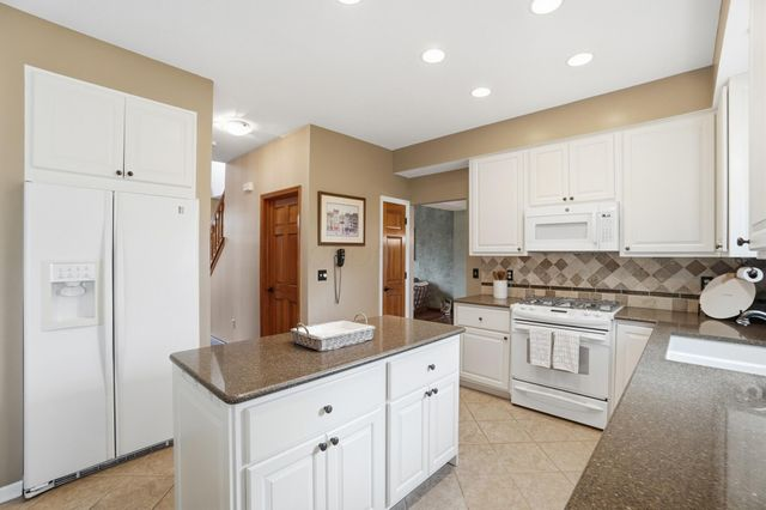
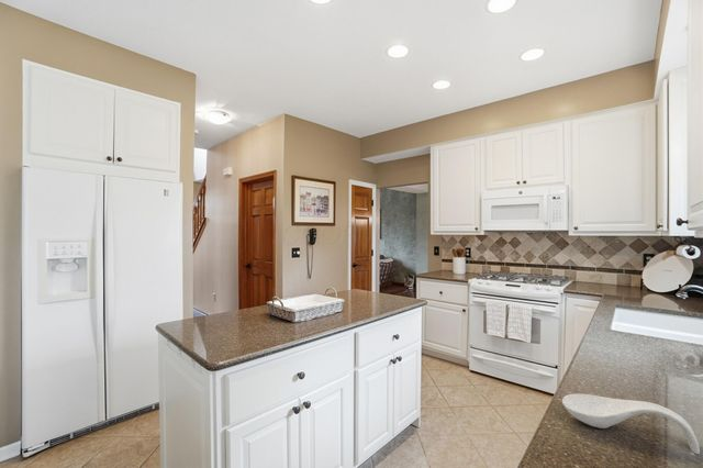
+ spoon rest [561,392,701,455]
